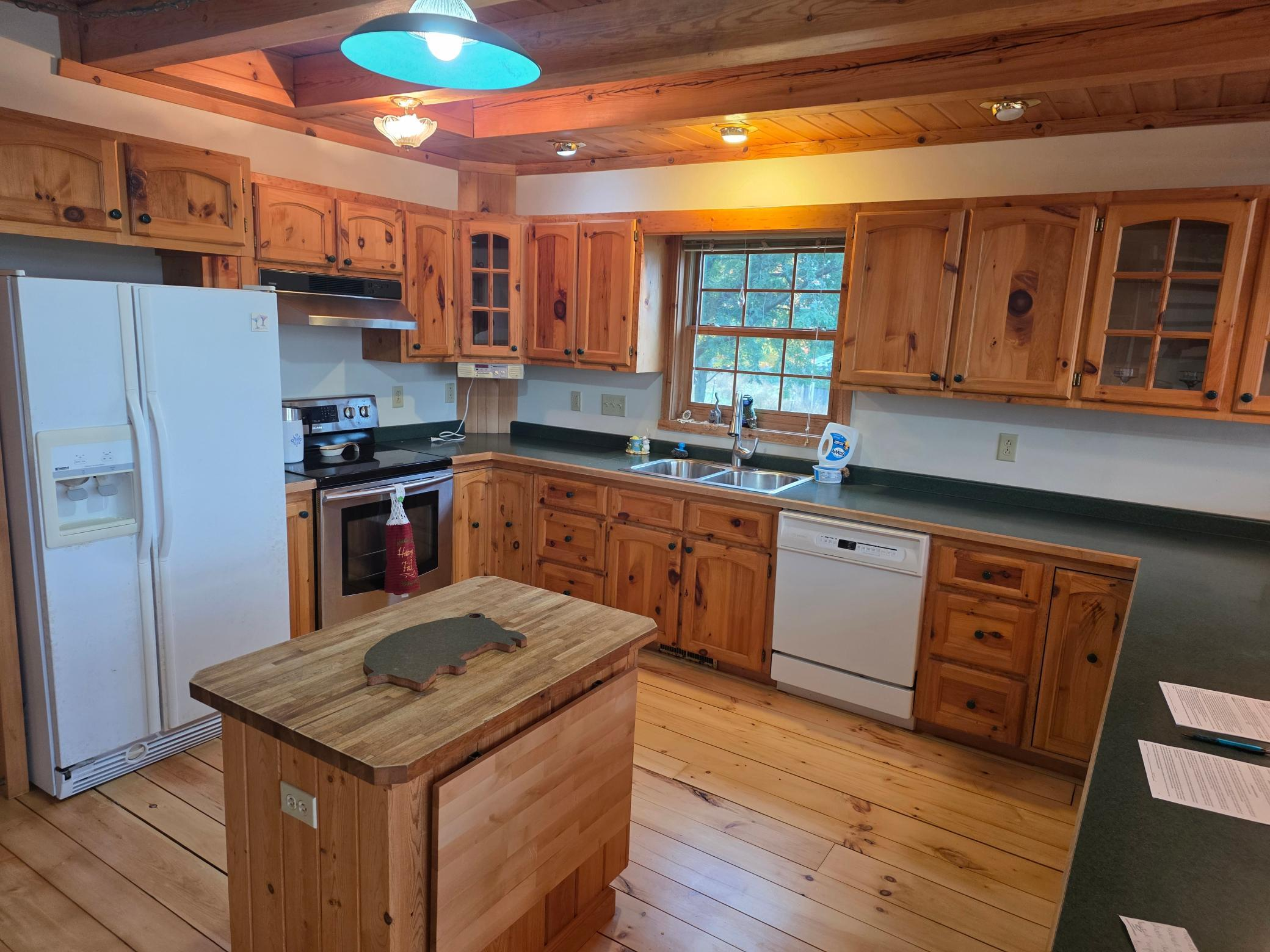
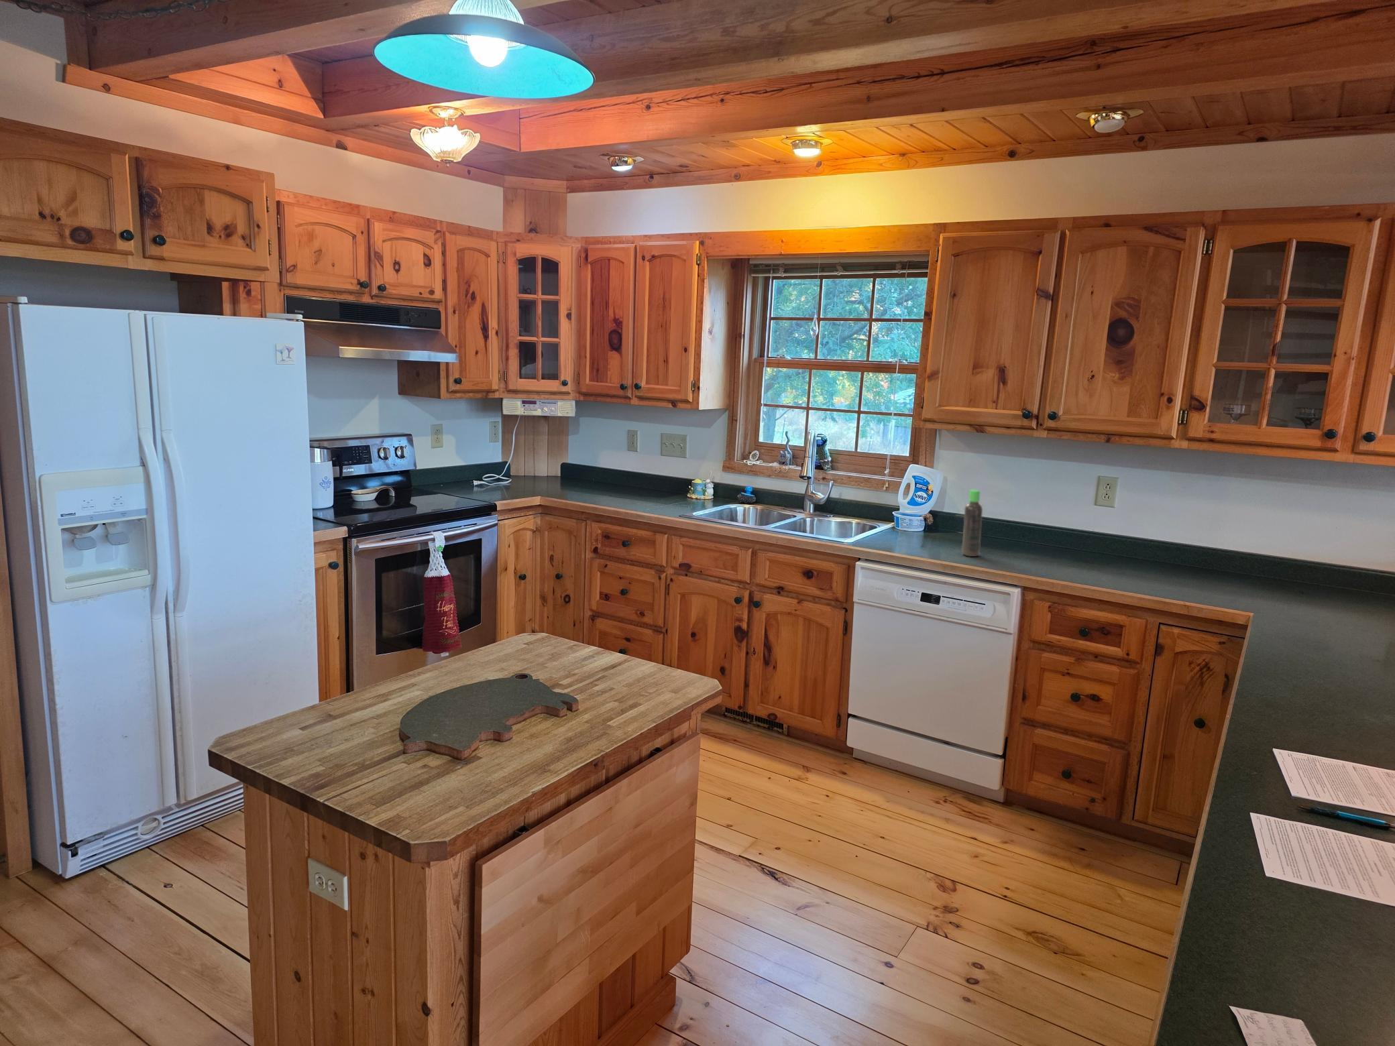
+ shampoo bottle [961,489,983,557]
